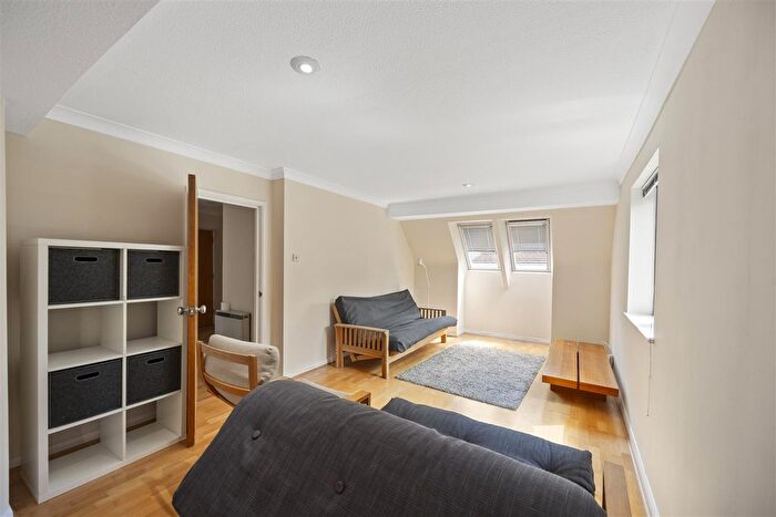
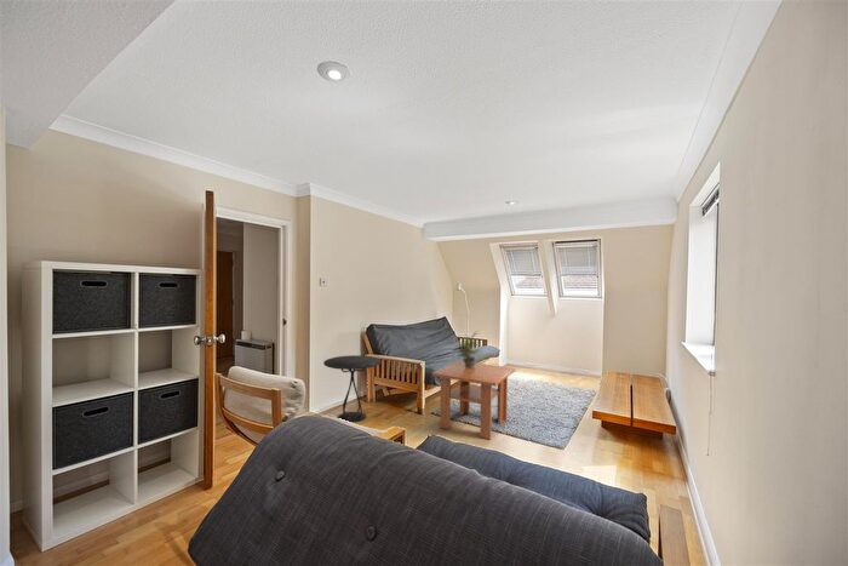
+ coffee table [431,360,516,441]
+ side table [322,354,382,424]
+ potted plant [451,330,488,367]
